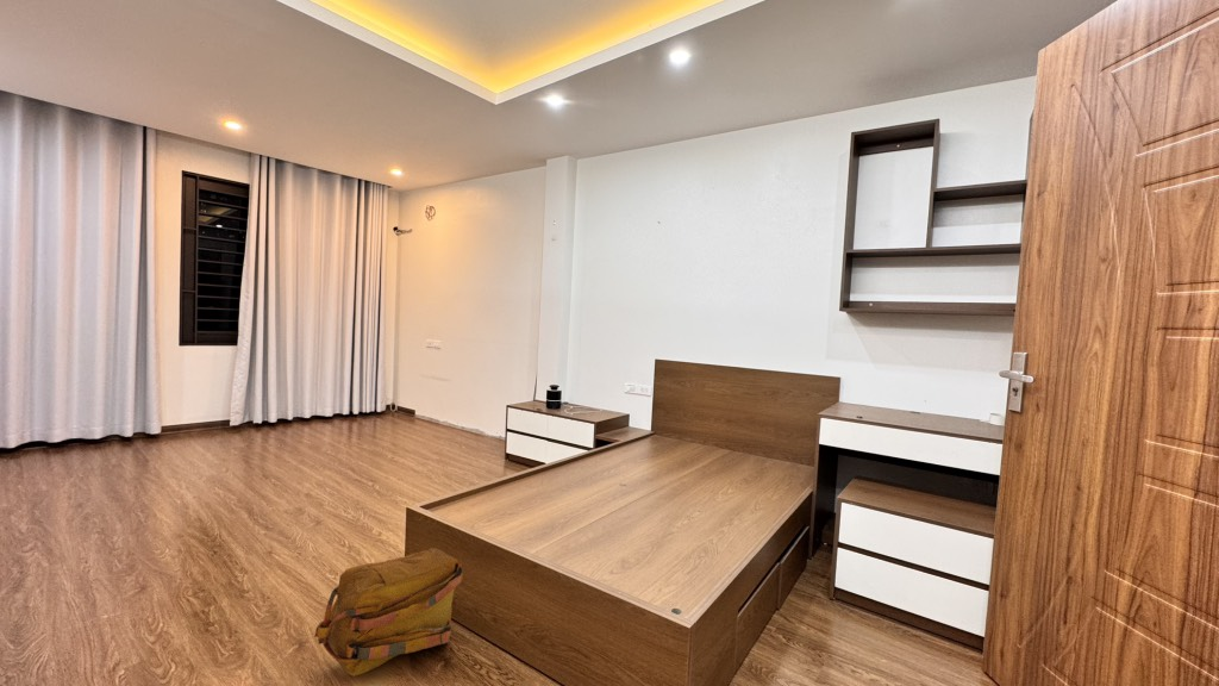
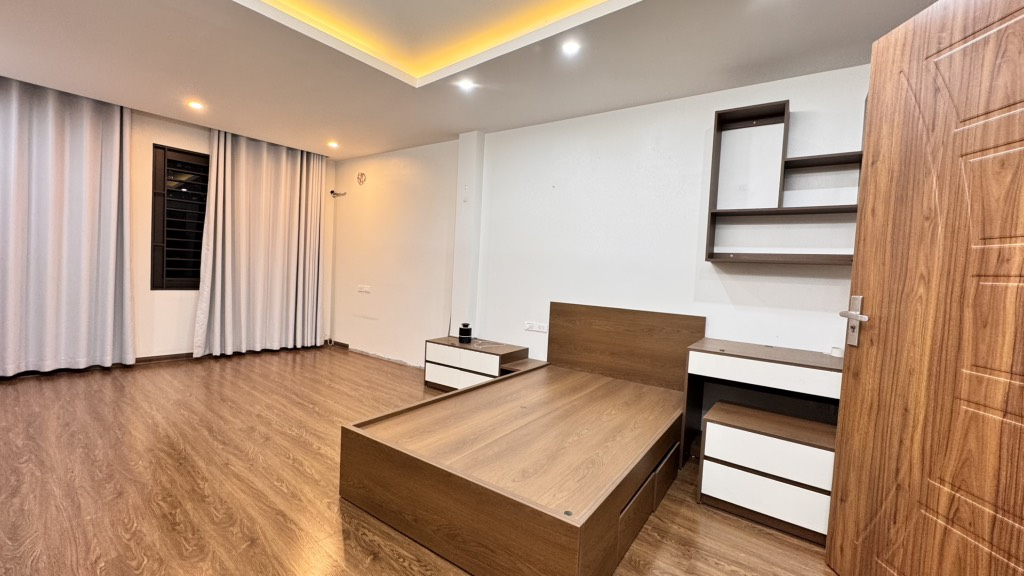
- backpack [314,545,464,678]
